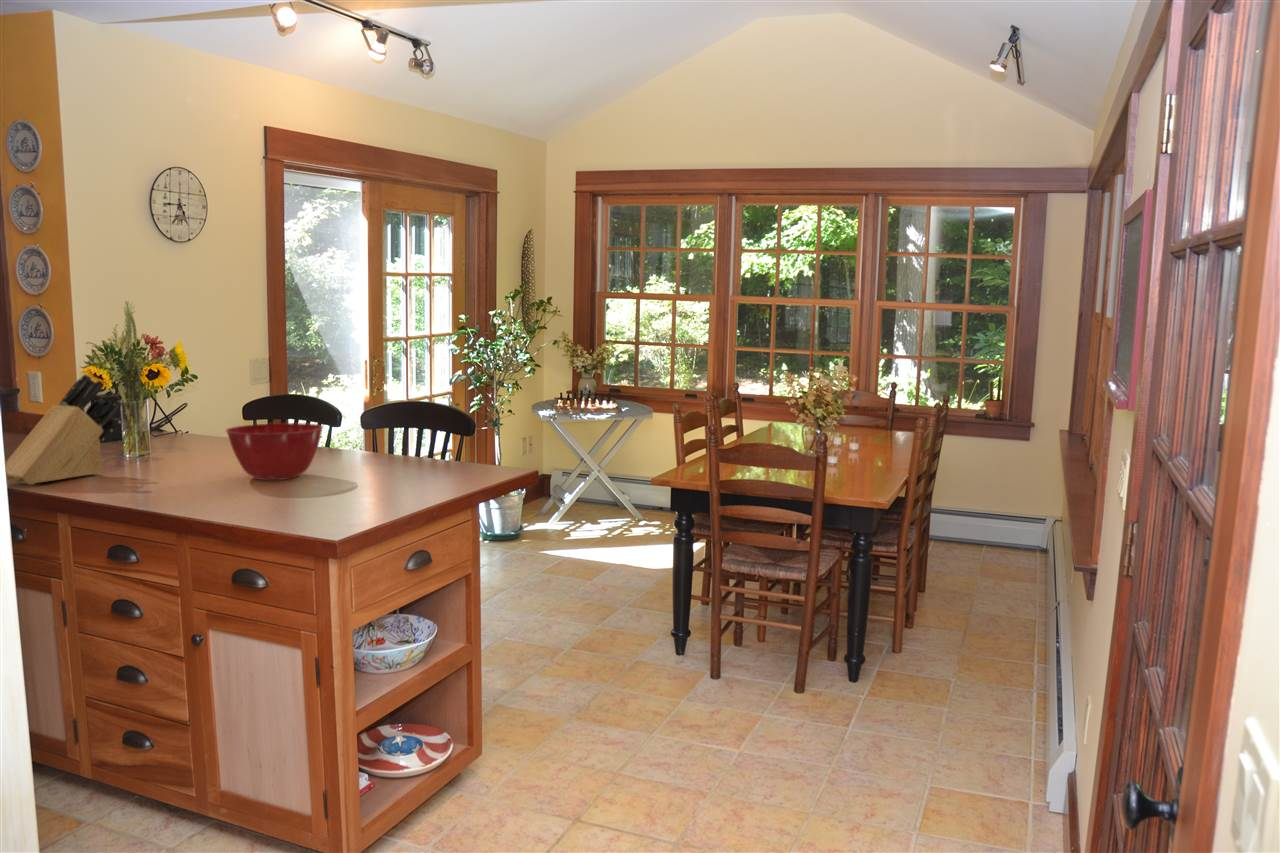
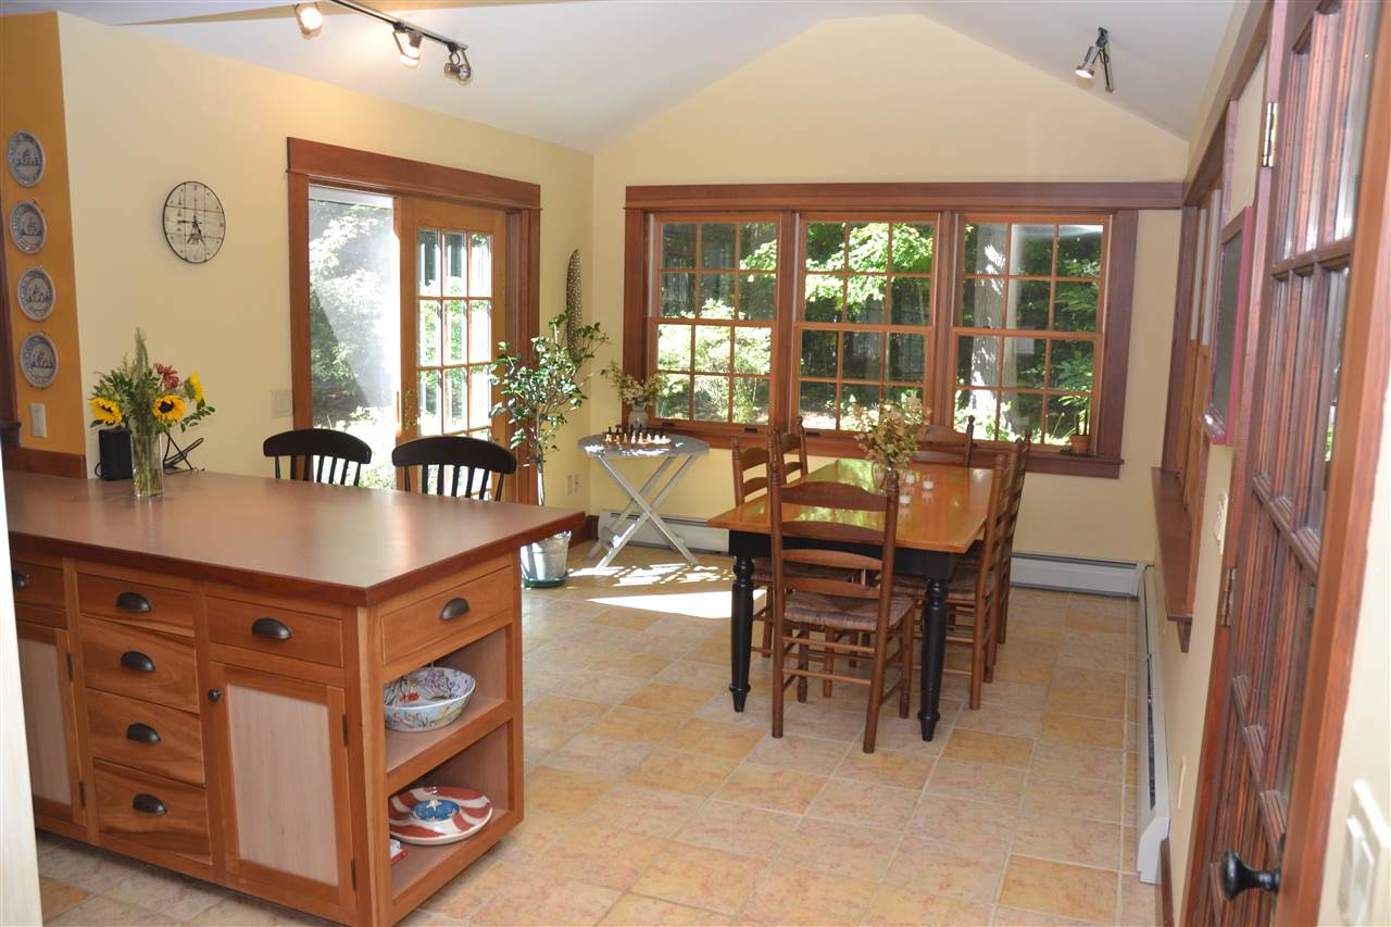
- mixing bowl [225,422,324,481]
- knife block [5,373,123,486]
